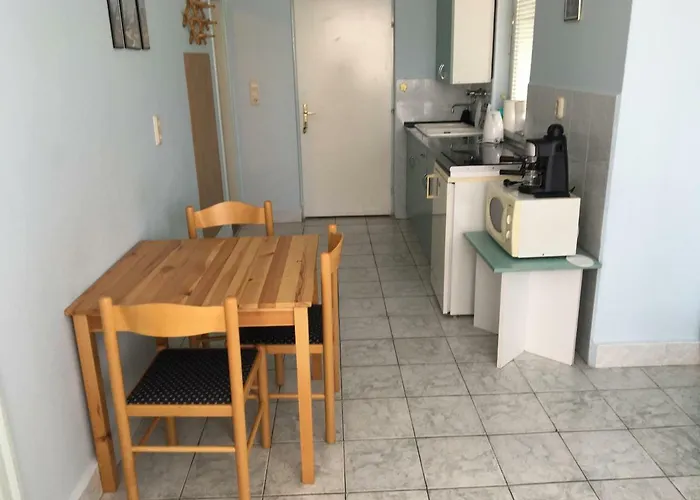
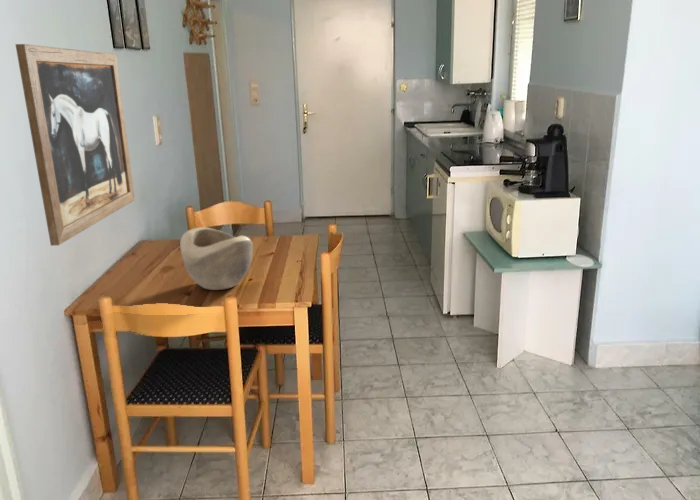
+ wall art [14,43,136,247]
+ decorative bowl [179,226,254,291]
